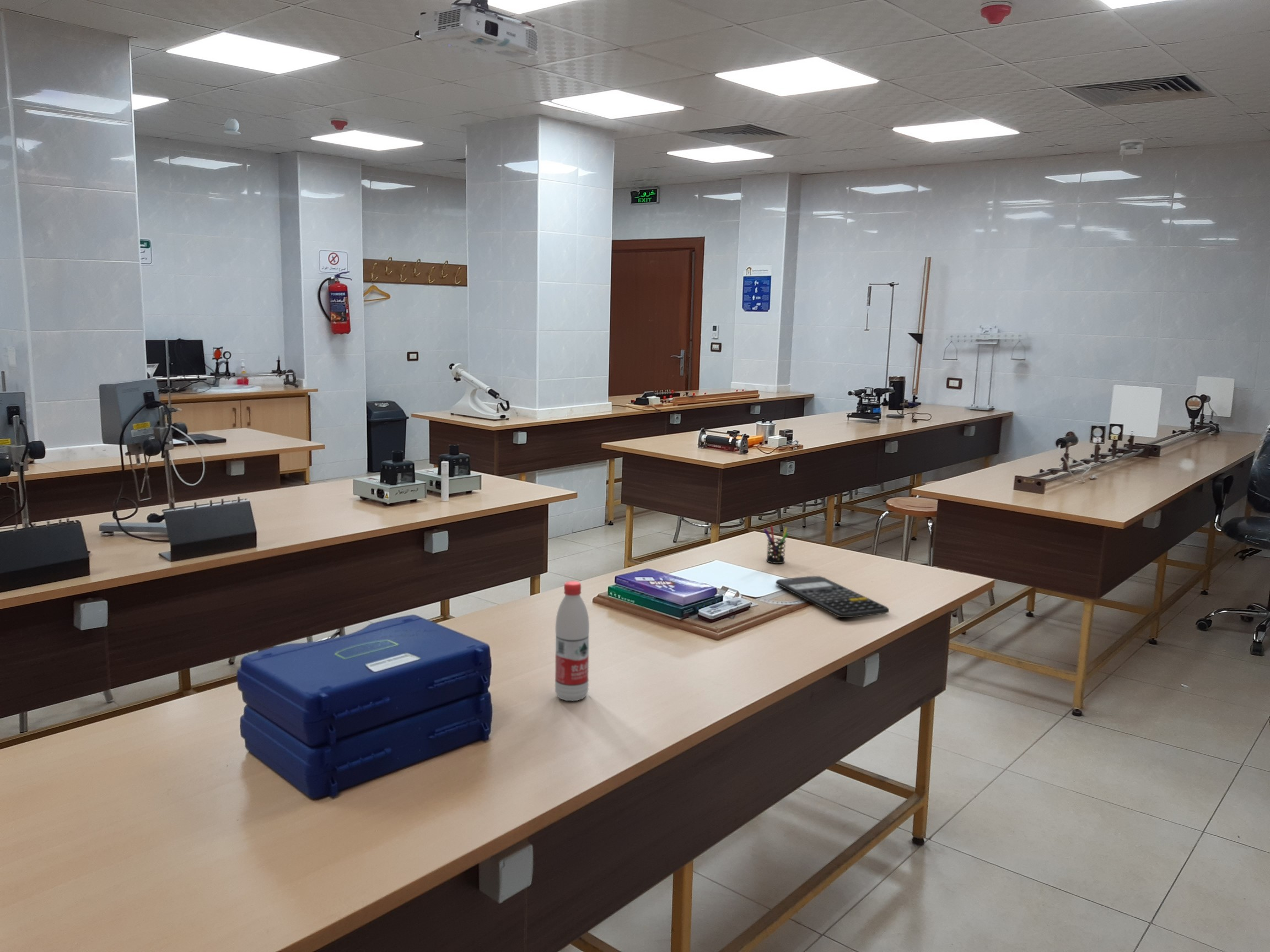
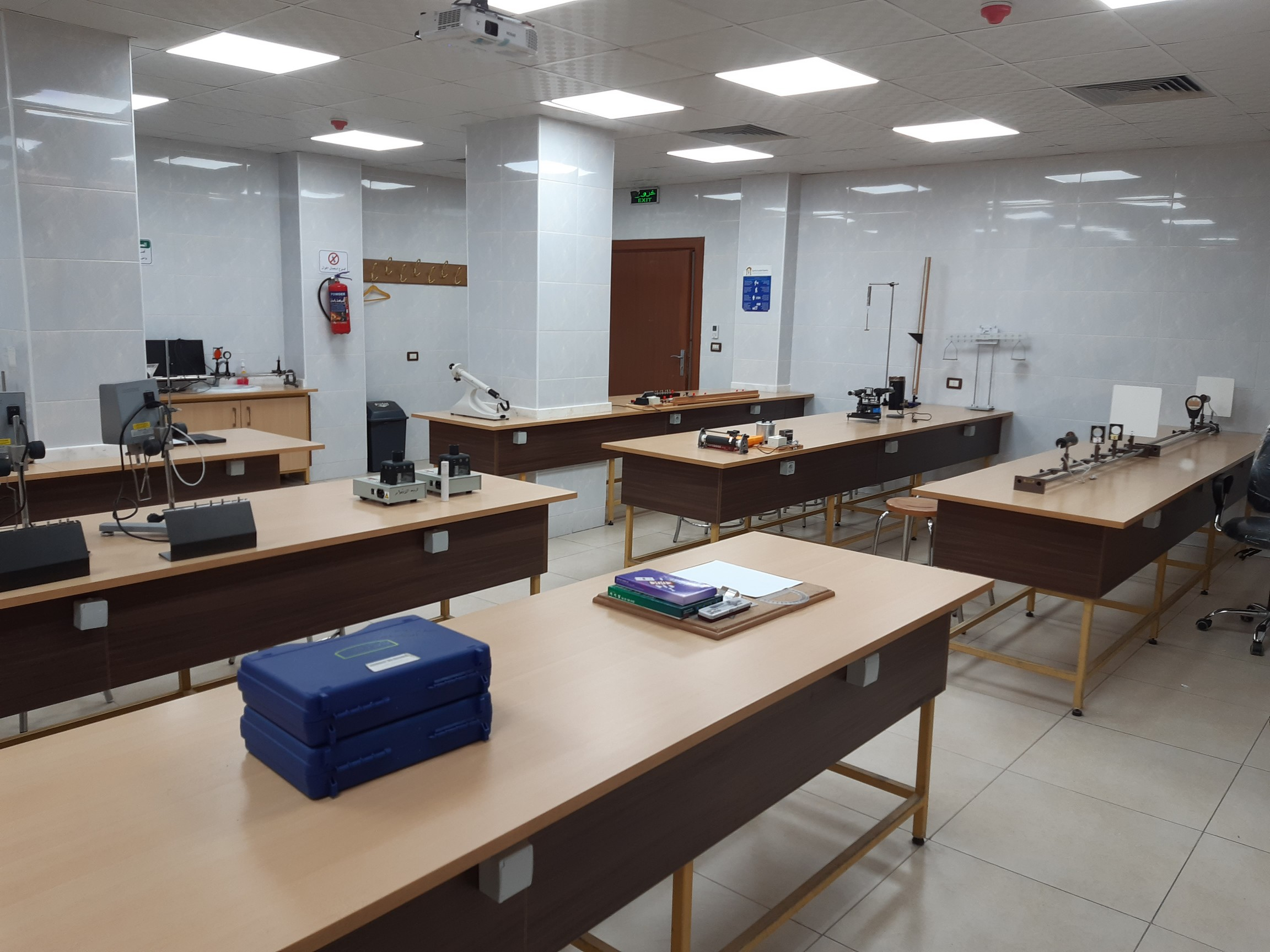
- calculator [776,575,890,618]
- water bottle [555,581,590,702]
- pen holder [763,526,789,564]
- security camera [223,118,241,135]
- smoke detector [1119,138,1145,161]
